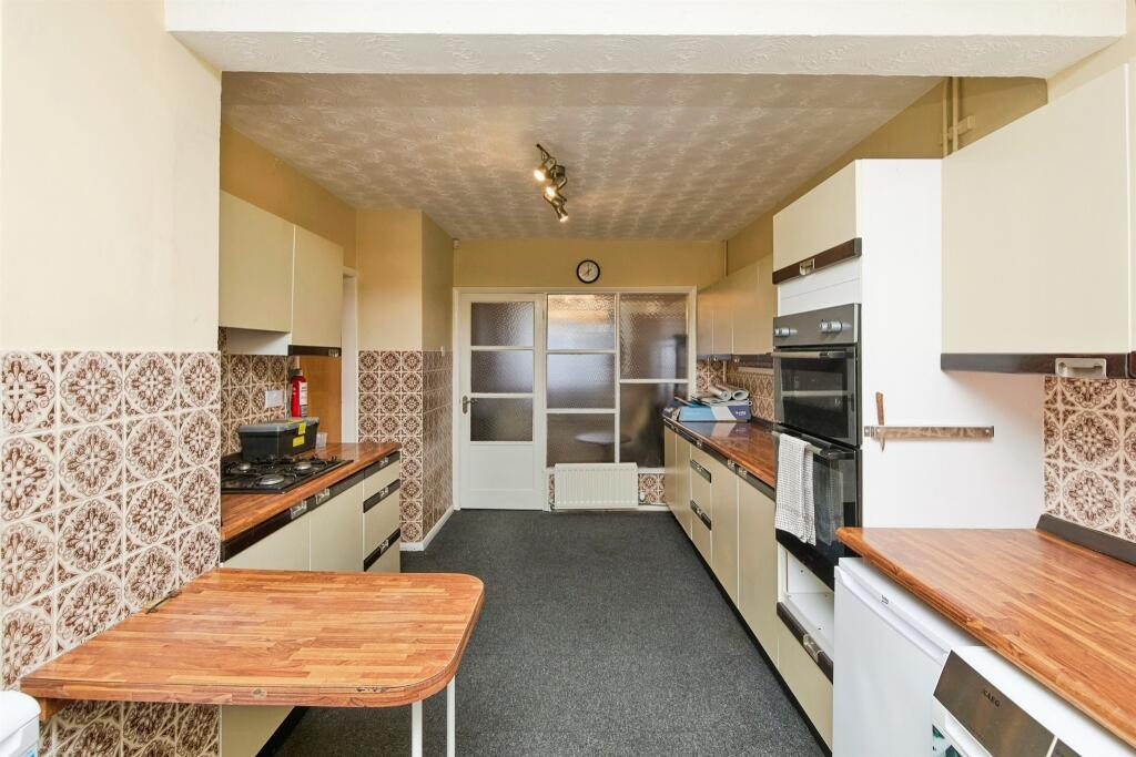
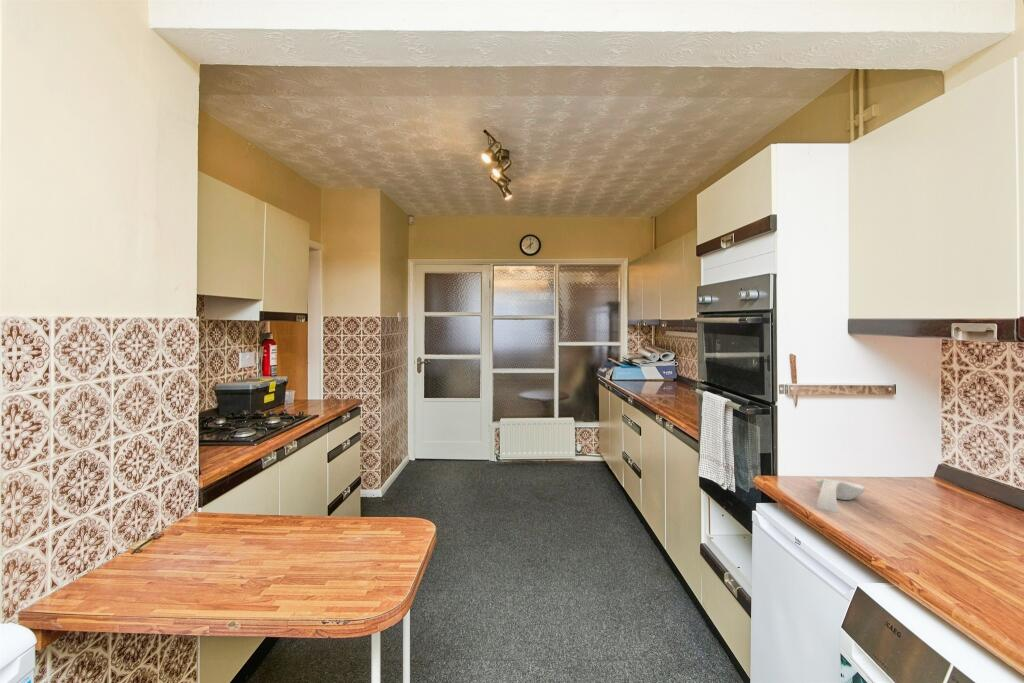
+ spoon rest [815,478,866,514]
